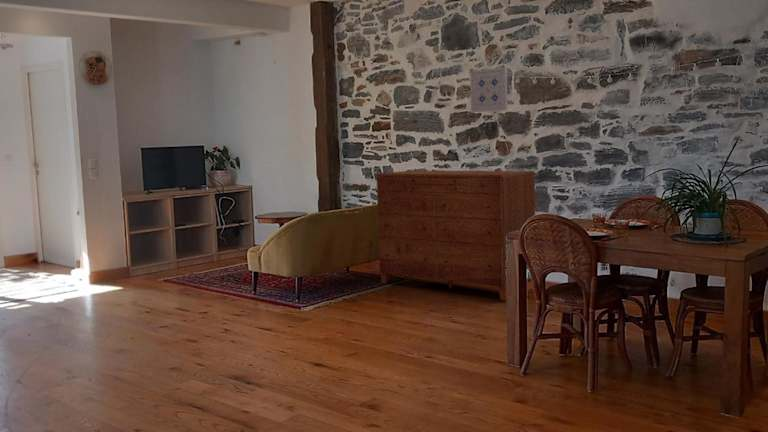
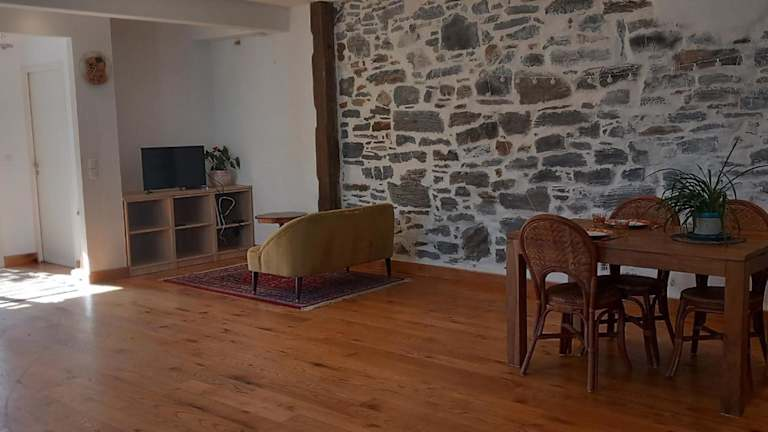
- wall art [469,66,509,113]
- dresser [374,170,536,302]
